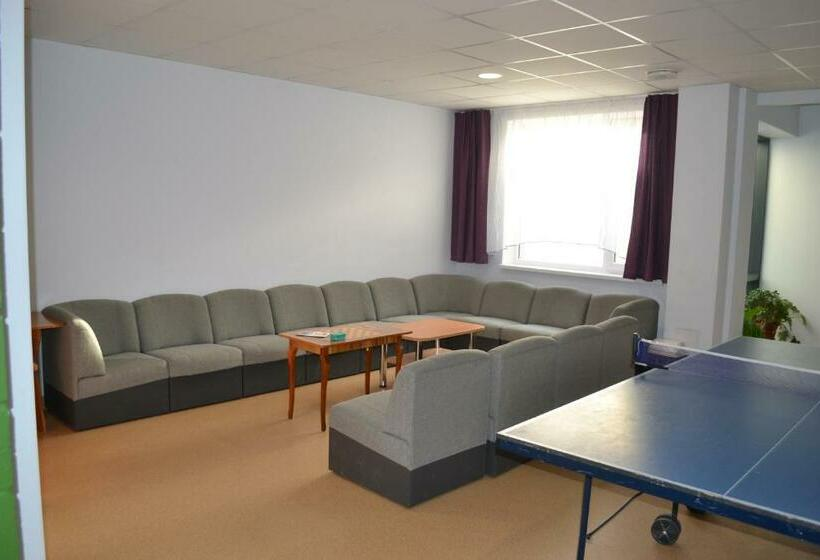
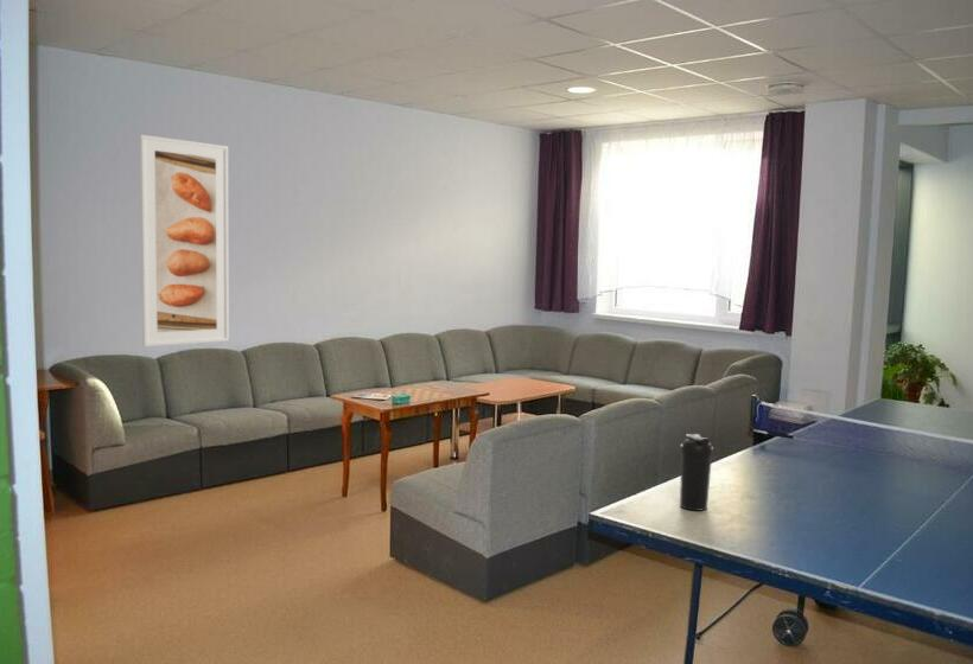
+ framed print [139,134,230,347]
+ water bottle [679,433,714,512]
